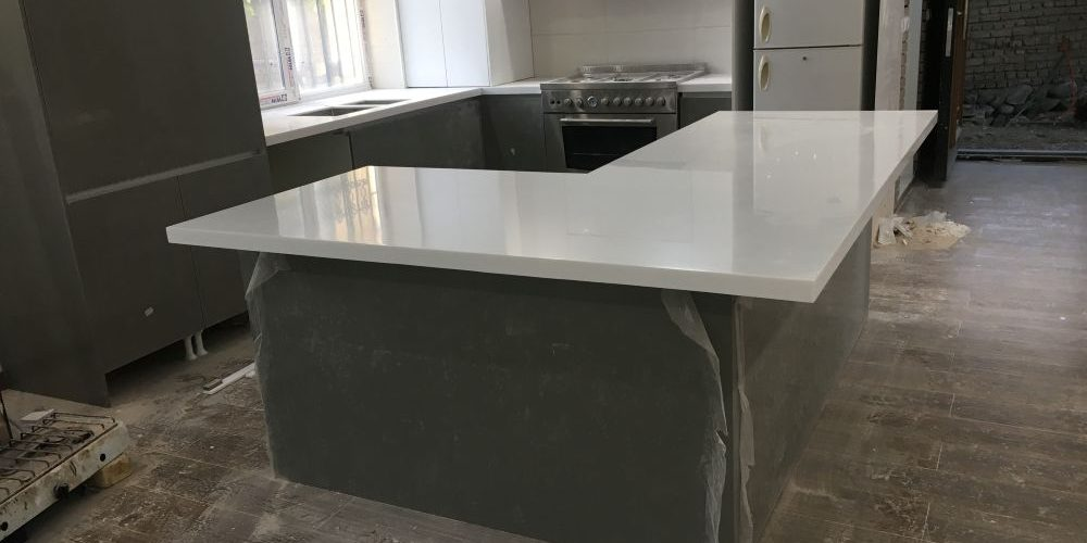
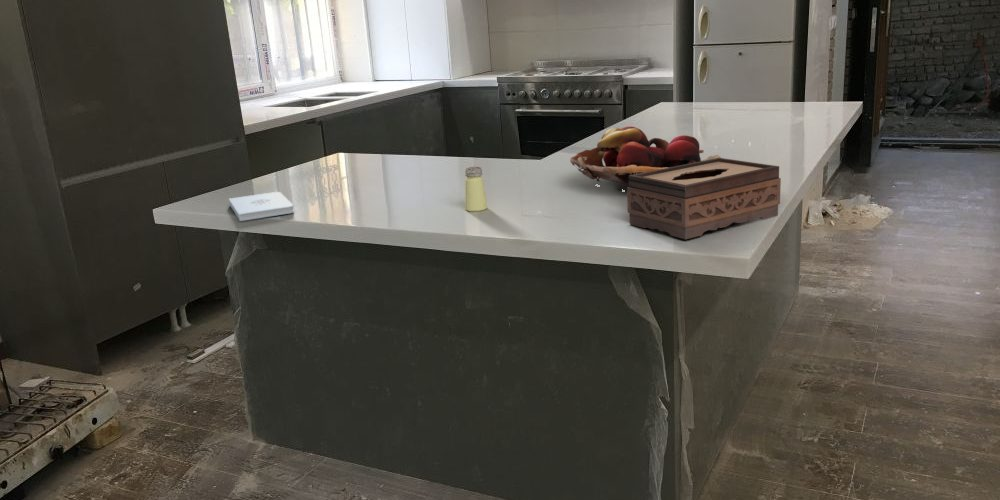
+ tissue box [626,157,782,240]
+ fruit basket [569,126,722,192]
+ notepad [228,191,295,222]
+ saltshaker [464,166,488,213]
